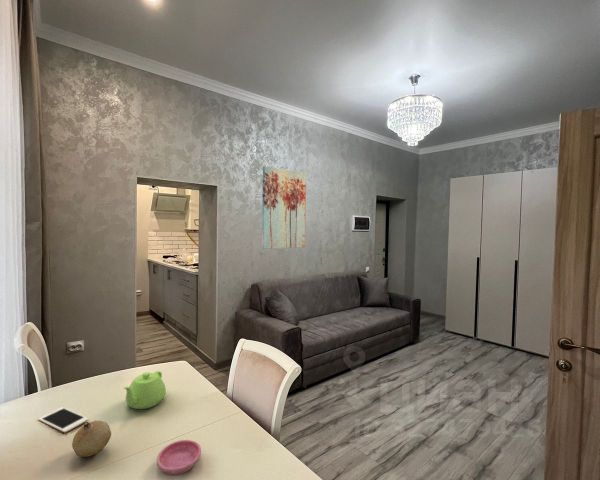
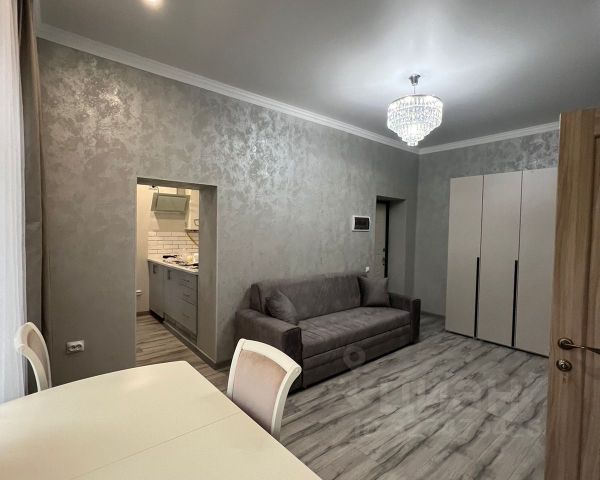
- wall art [261,165,307,250]
- teapot [123,370,167,410]
- saucer [156,439,202,476]
- fruit [71,420,112,458]
- cell phone [37,406,90,434]
